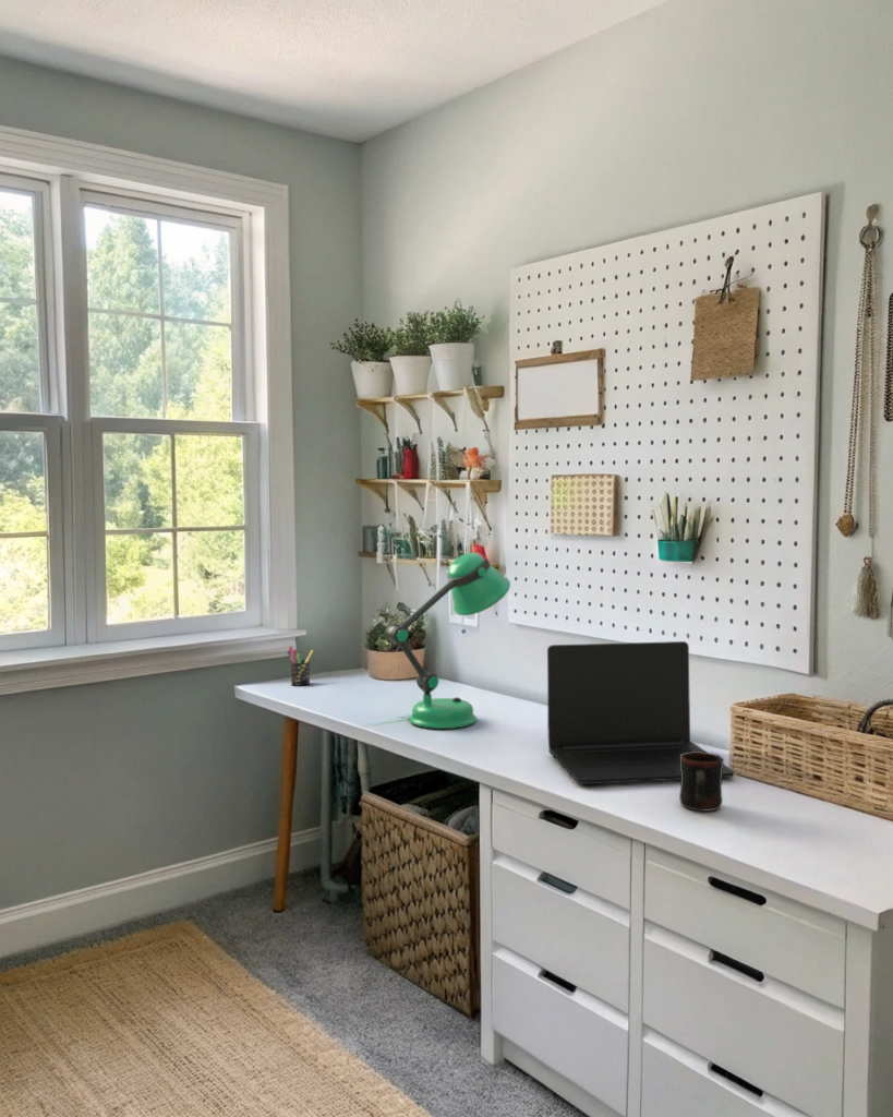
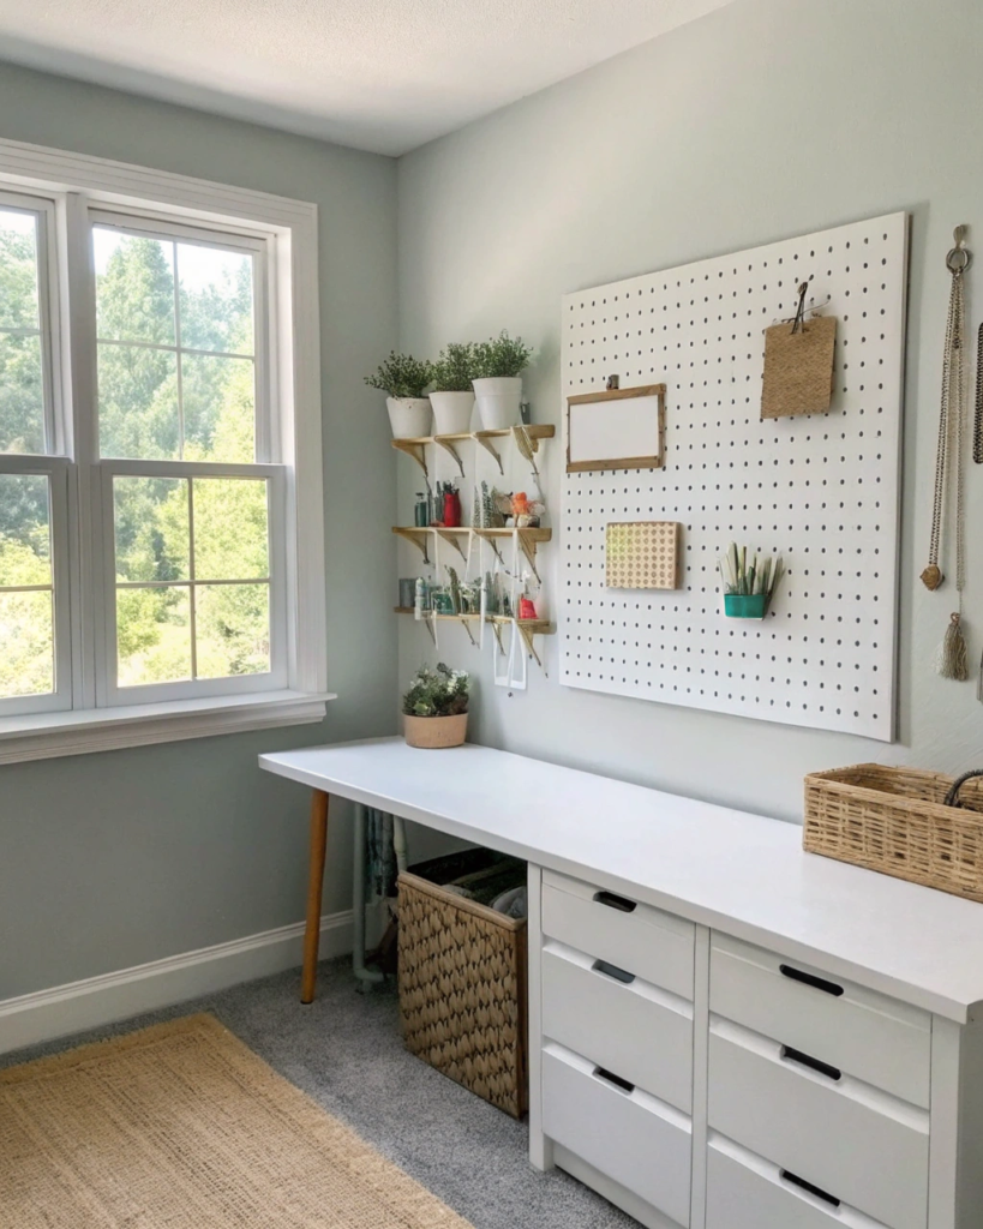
- mug [678,752,724,813]
- pen holder [286,645,314,687]
- desk lamp [384,552,511,730]
- laptop [546,640,735,785]
